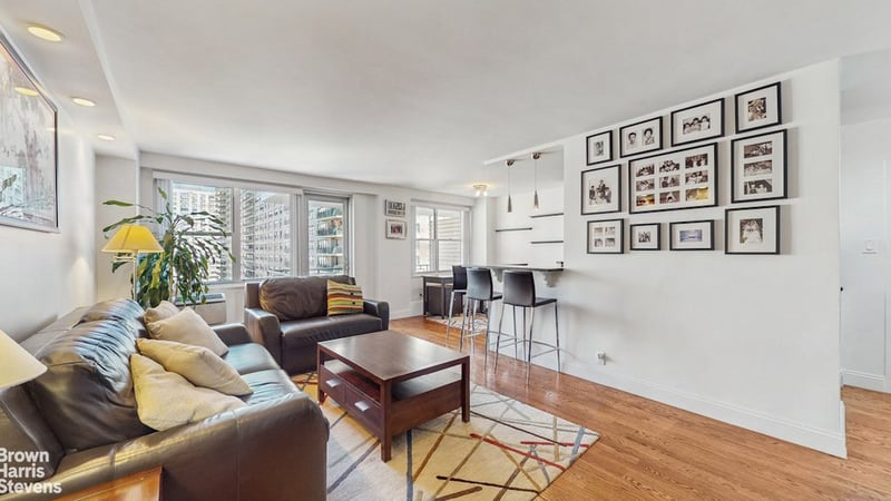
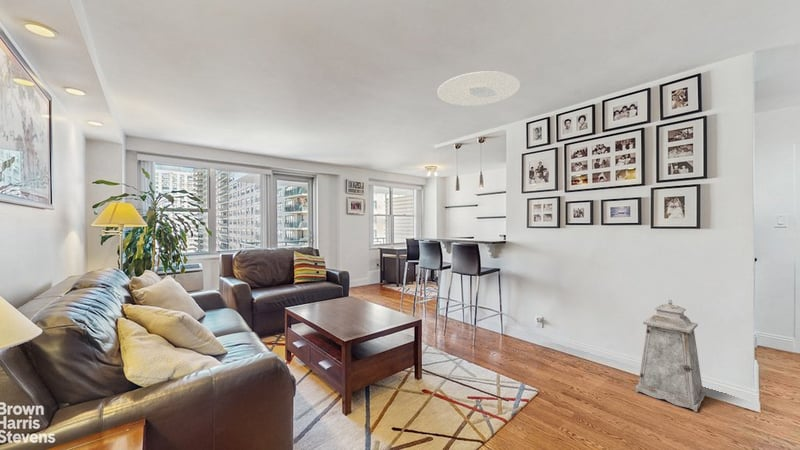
+ ceiling light [436,70,521,107]
+ lantern [634,299,707,413]
